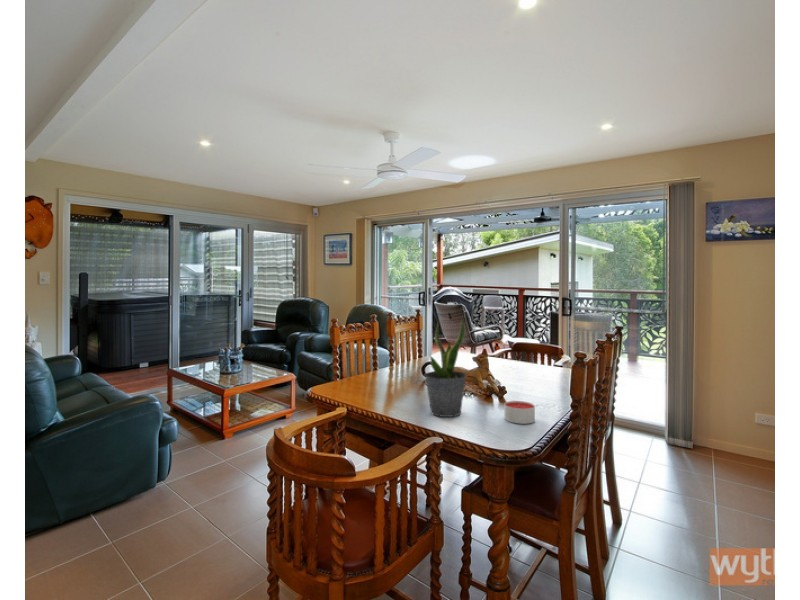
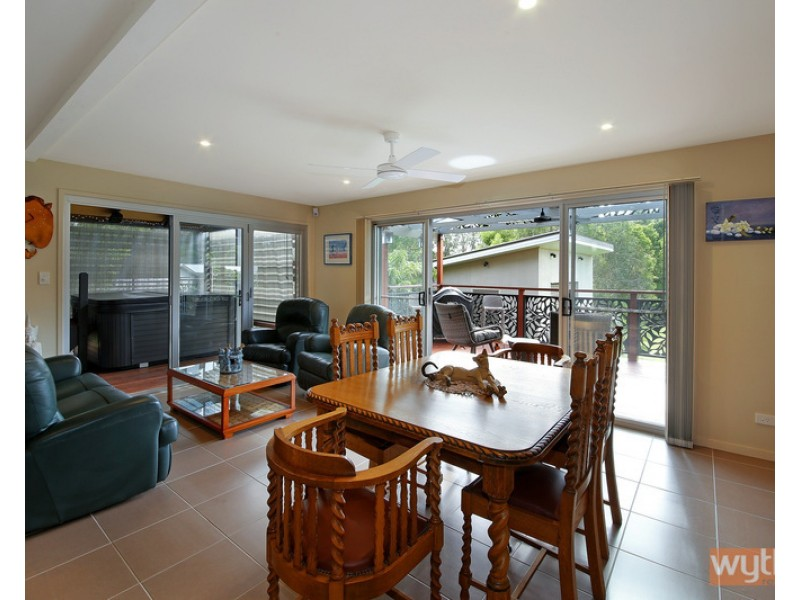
- candle [504,400,536,425]
- potted plant [424,319,468,418]
